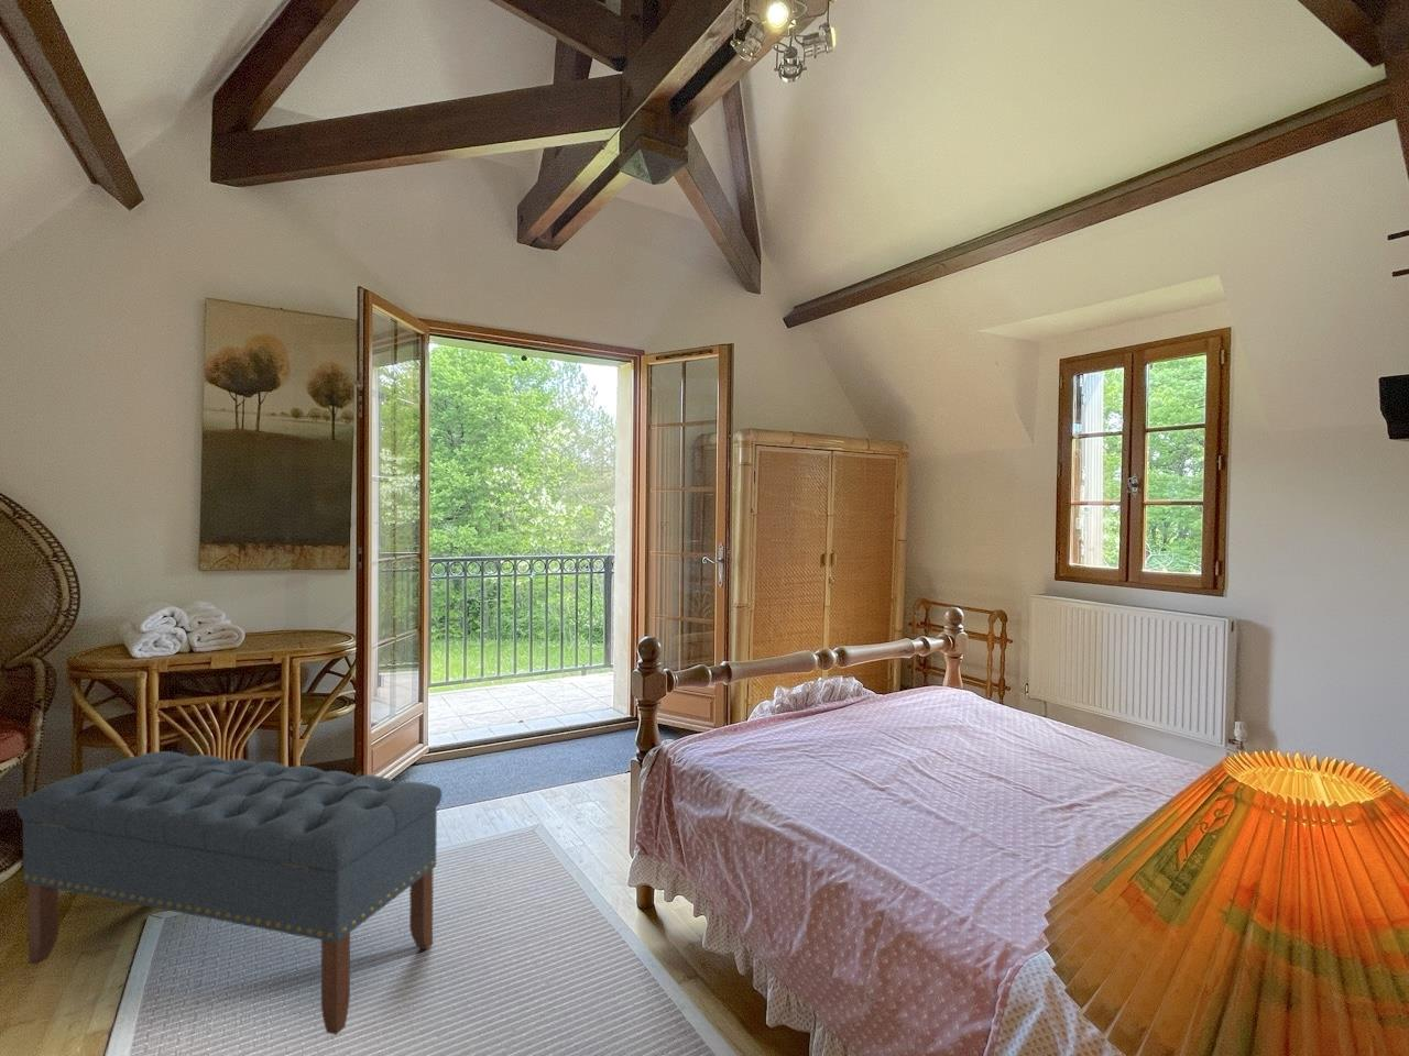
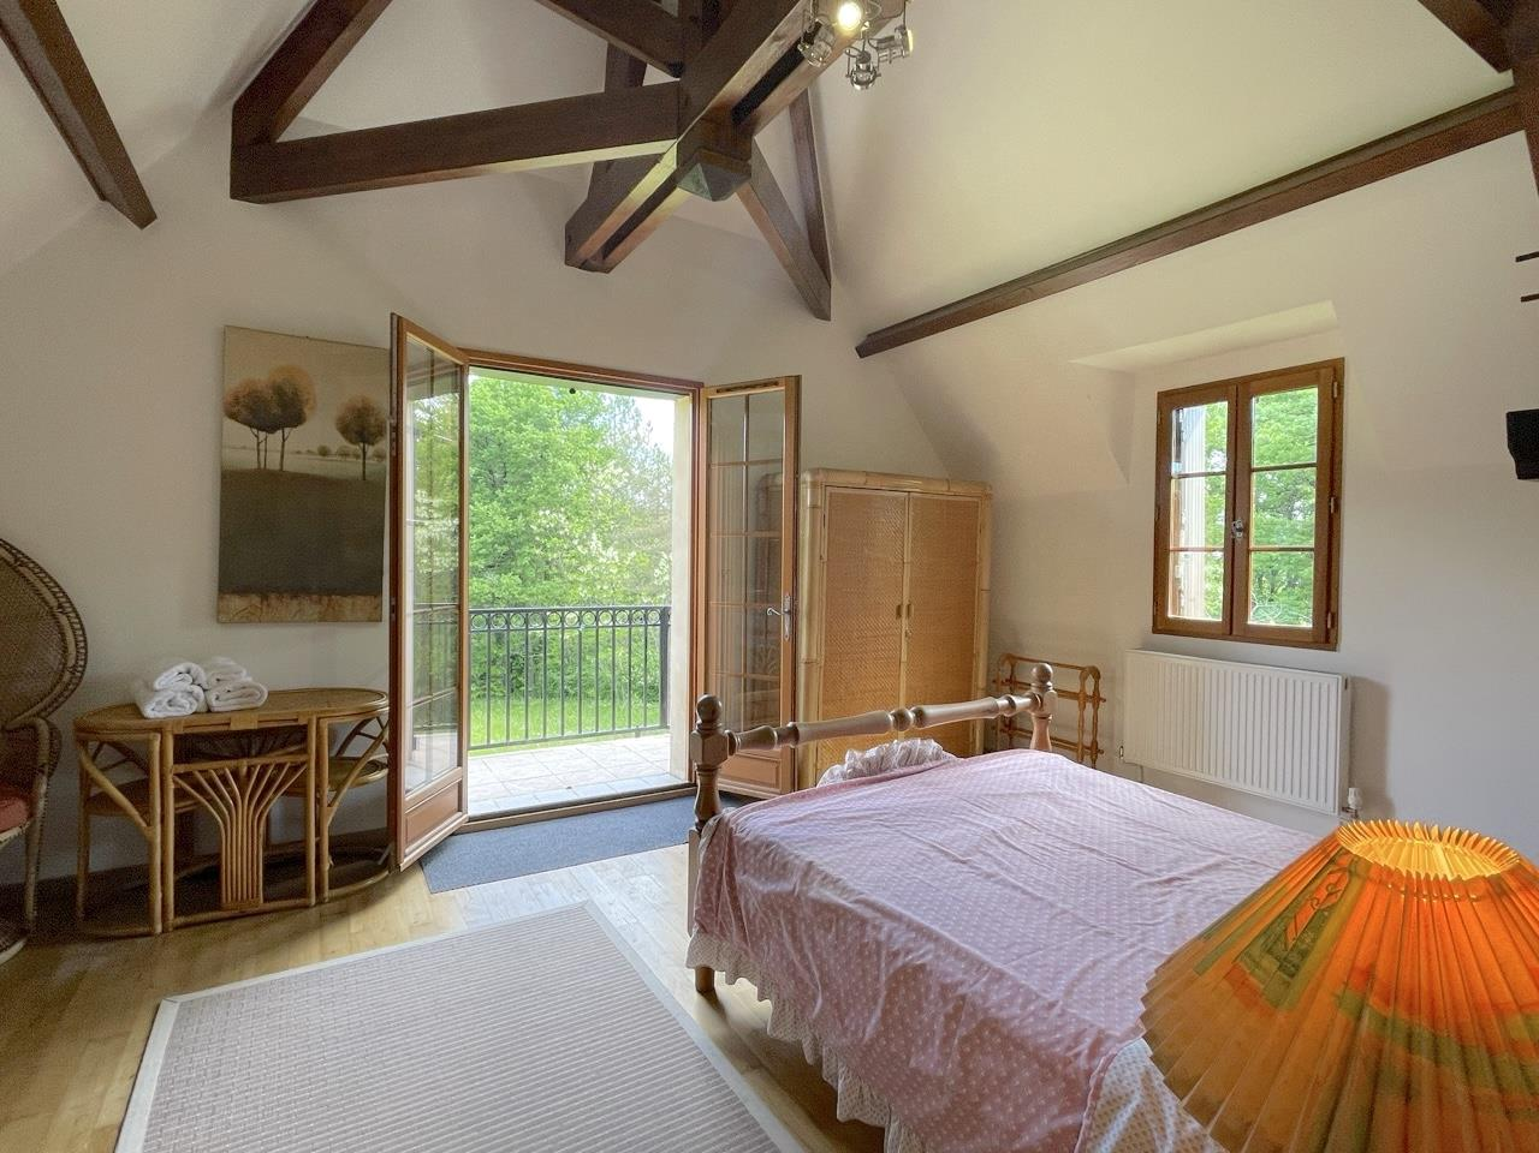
- bench [16,750,443,1036]
